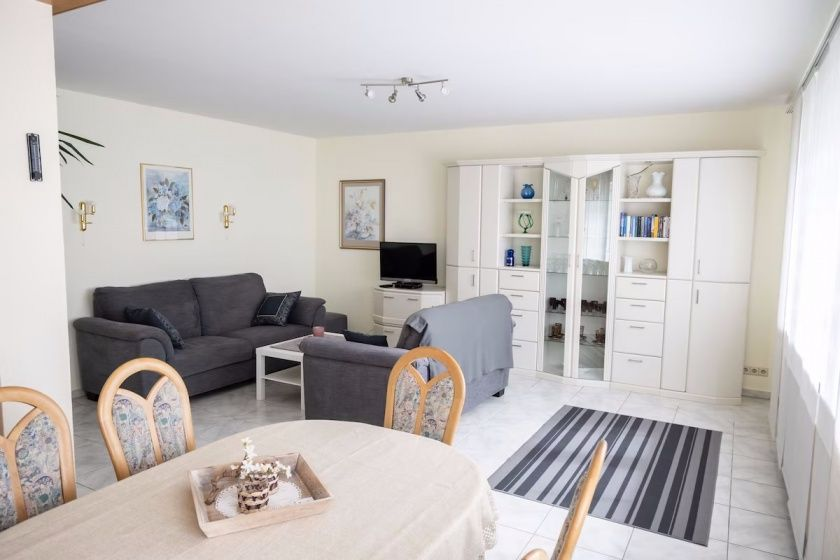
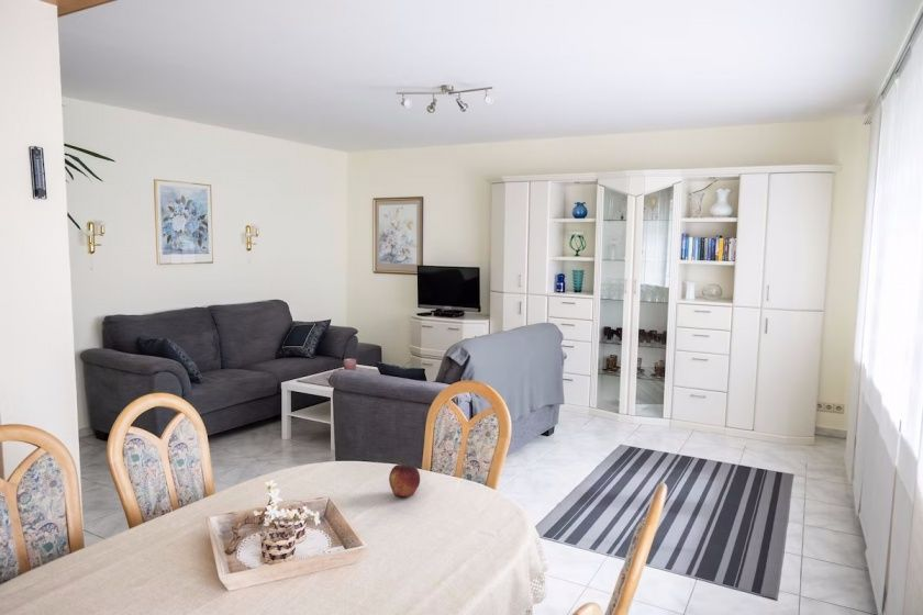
+ fruit [388,461,421,497]
